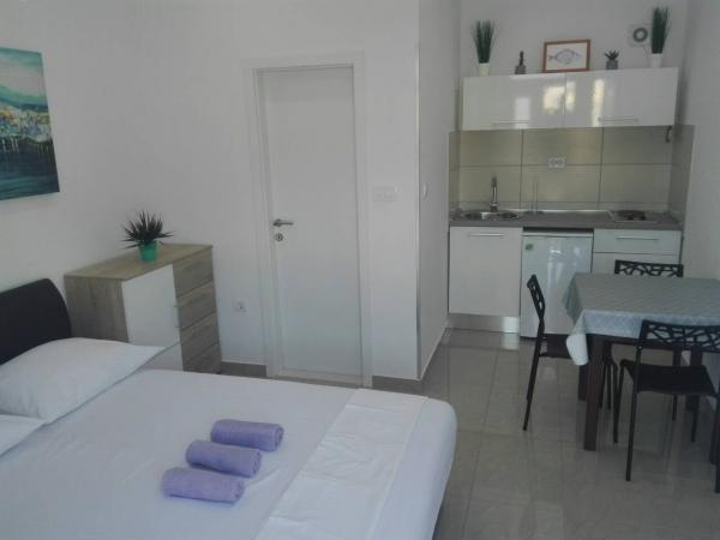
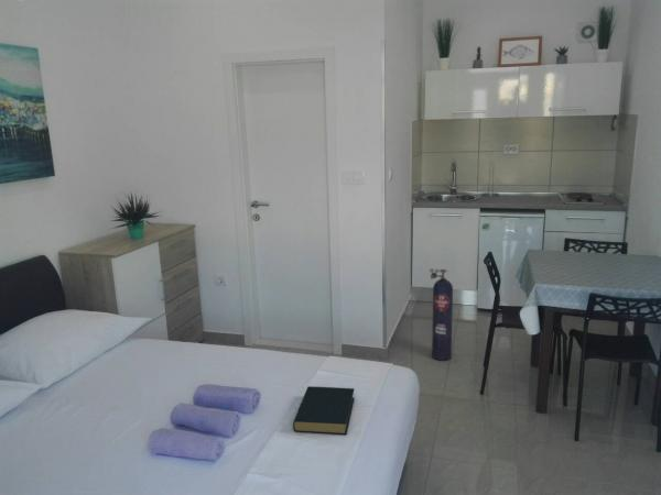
+ gas cylinder [429,267,454,362]
+ hardback book [292,385,356,436]
